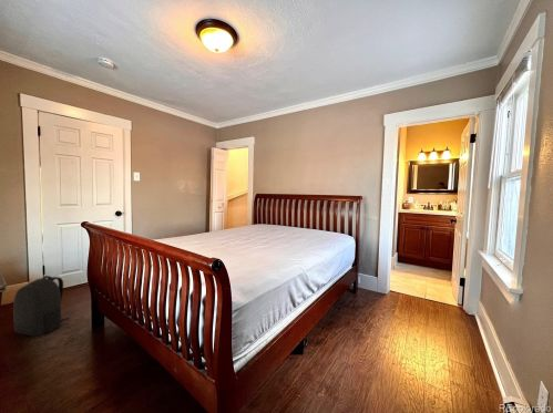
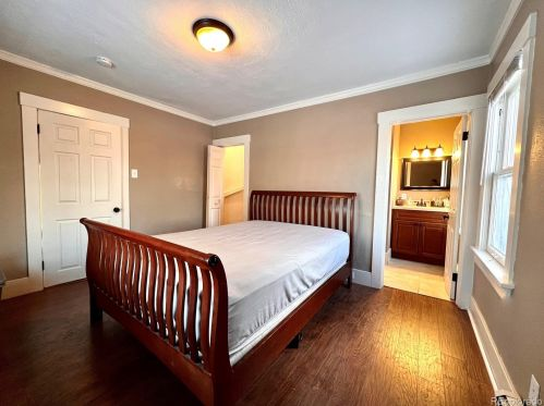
- backpack [12,275,71,338]
